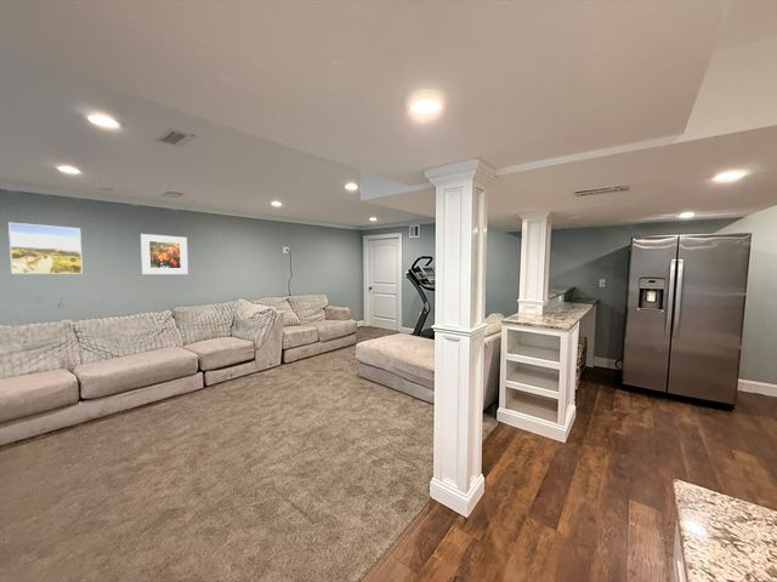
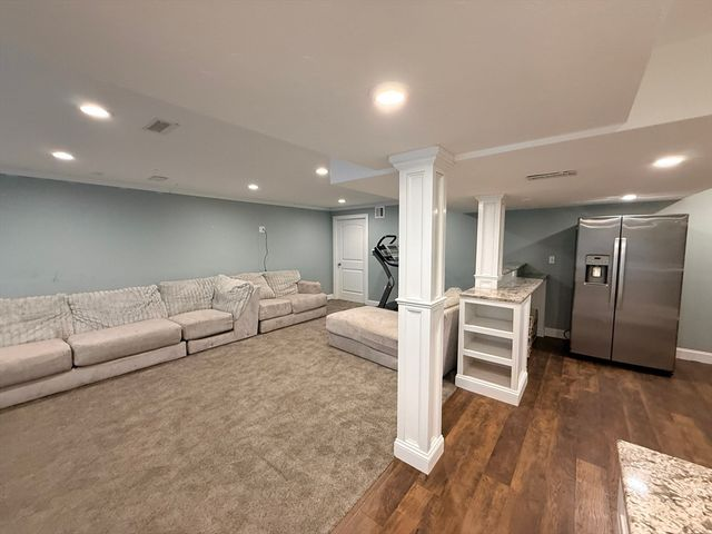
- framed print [7,222,84,275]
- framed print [140,233,189,275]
